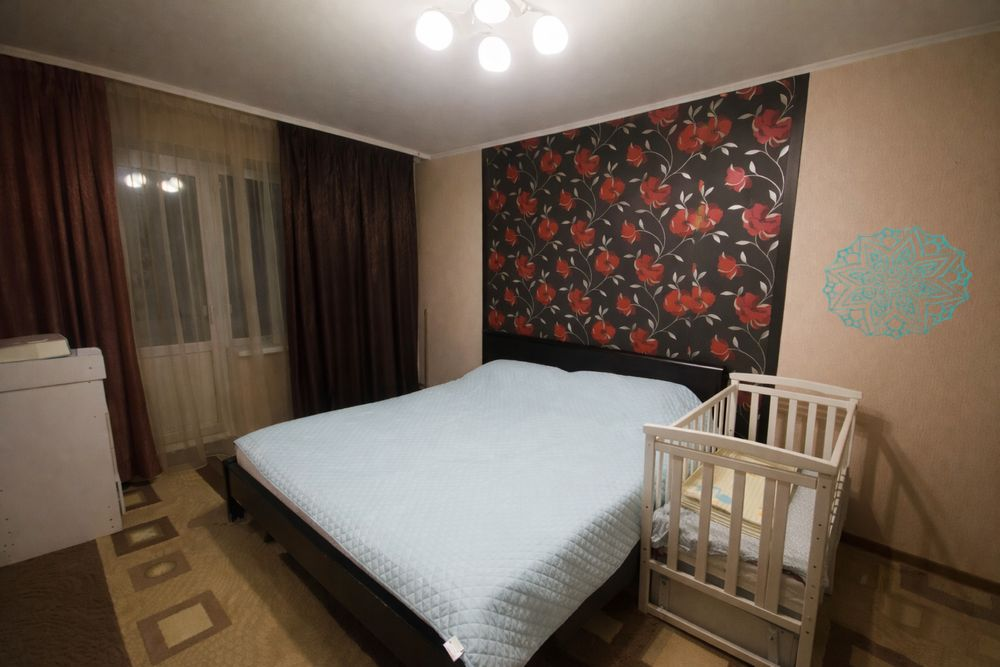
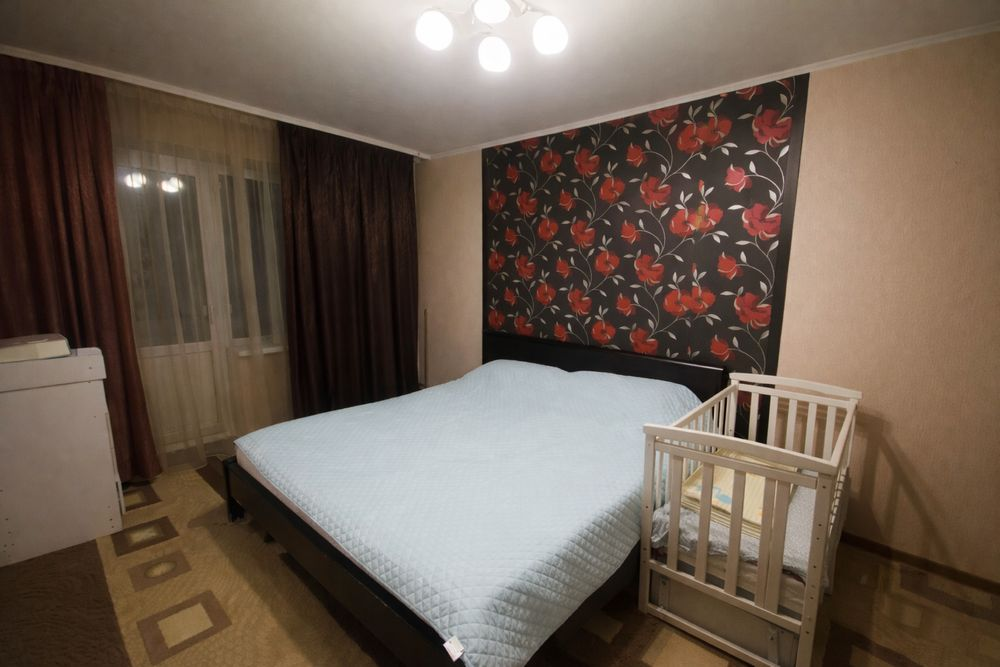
- wall decoration [821,225,974,340]
